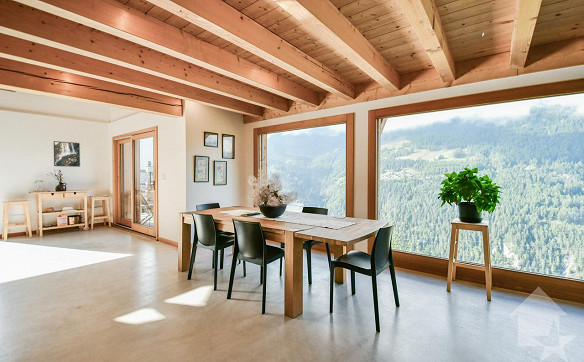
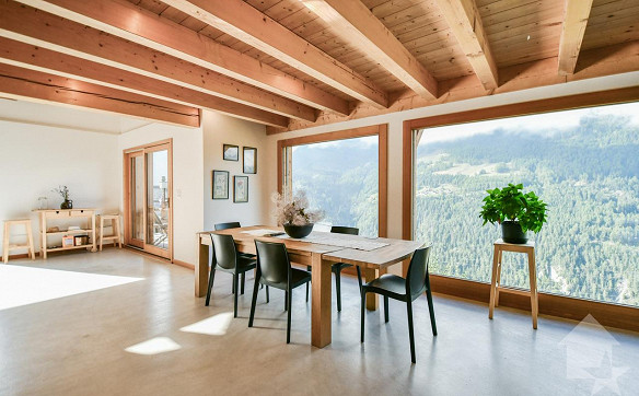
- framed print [53,140,81,168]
